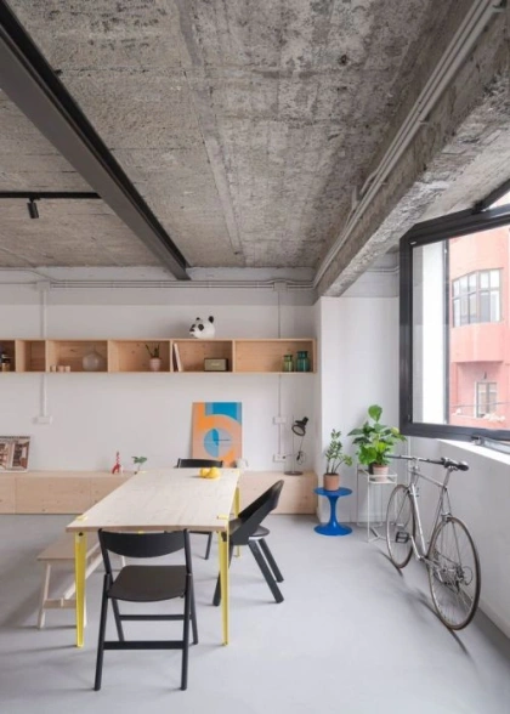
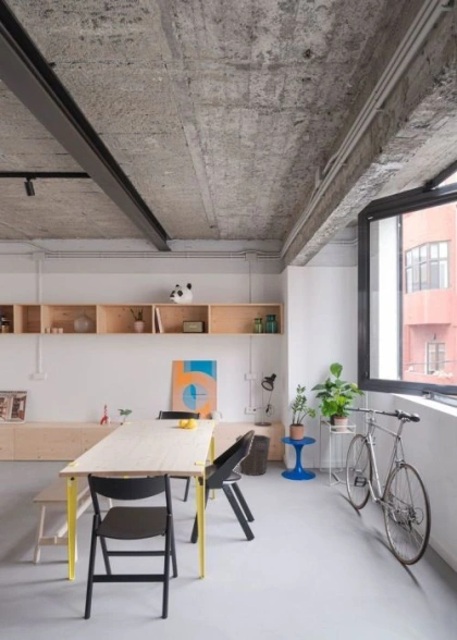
+ waste bin [235,433,272,477]
